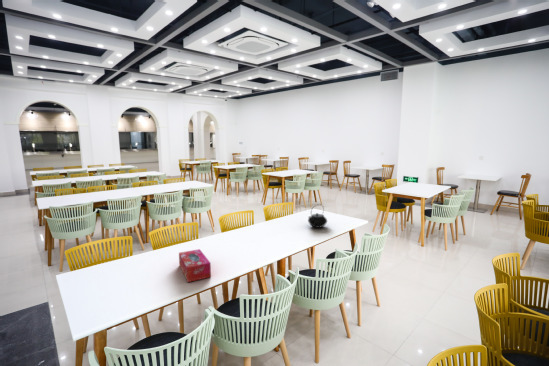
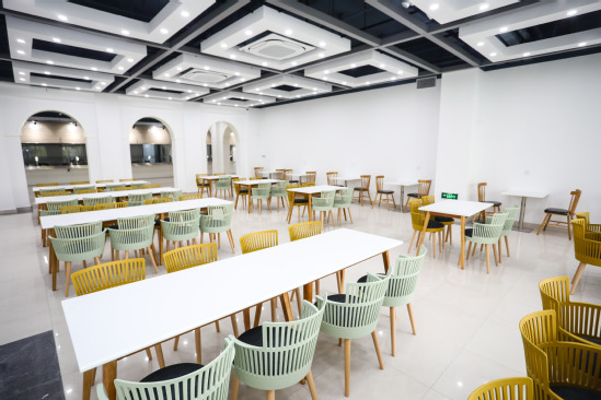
- teapot [307,203,328,229]
- tissue box [178,248,212,283]
